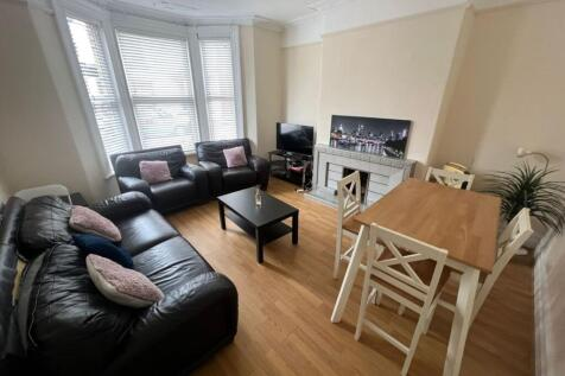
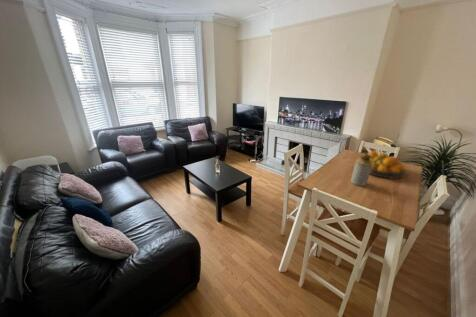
+ bottle [350,152,373,187]
+ fruit bowl [358,150,407,180]
